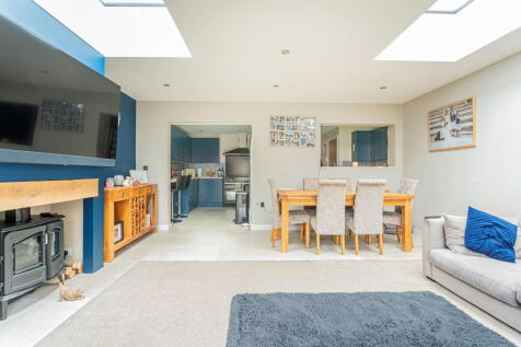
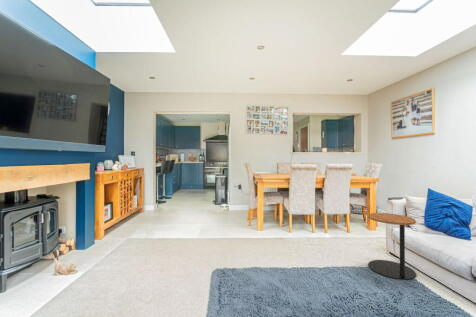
+ side table [367,212,417,281]
